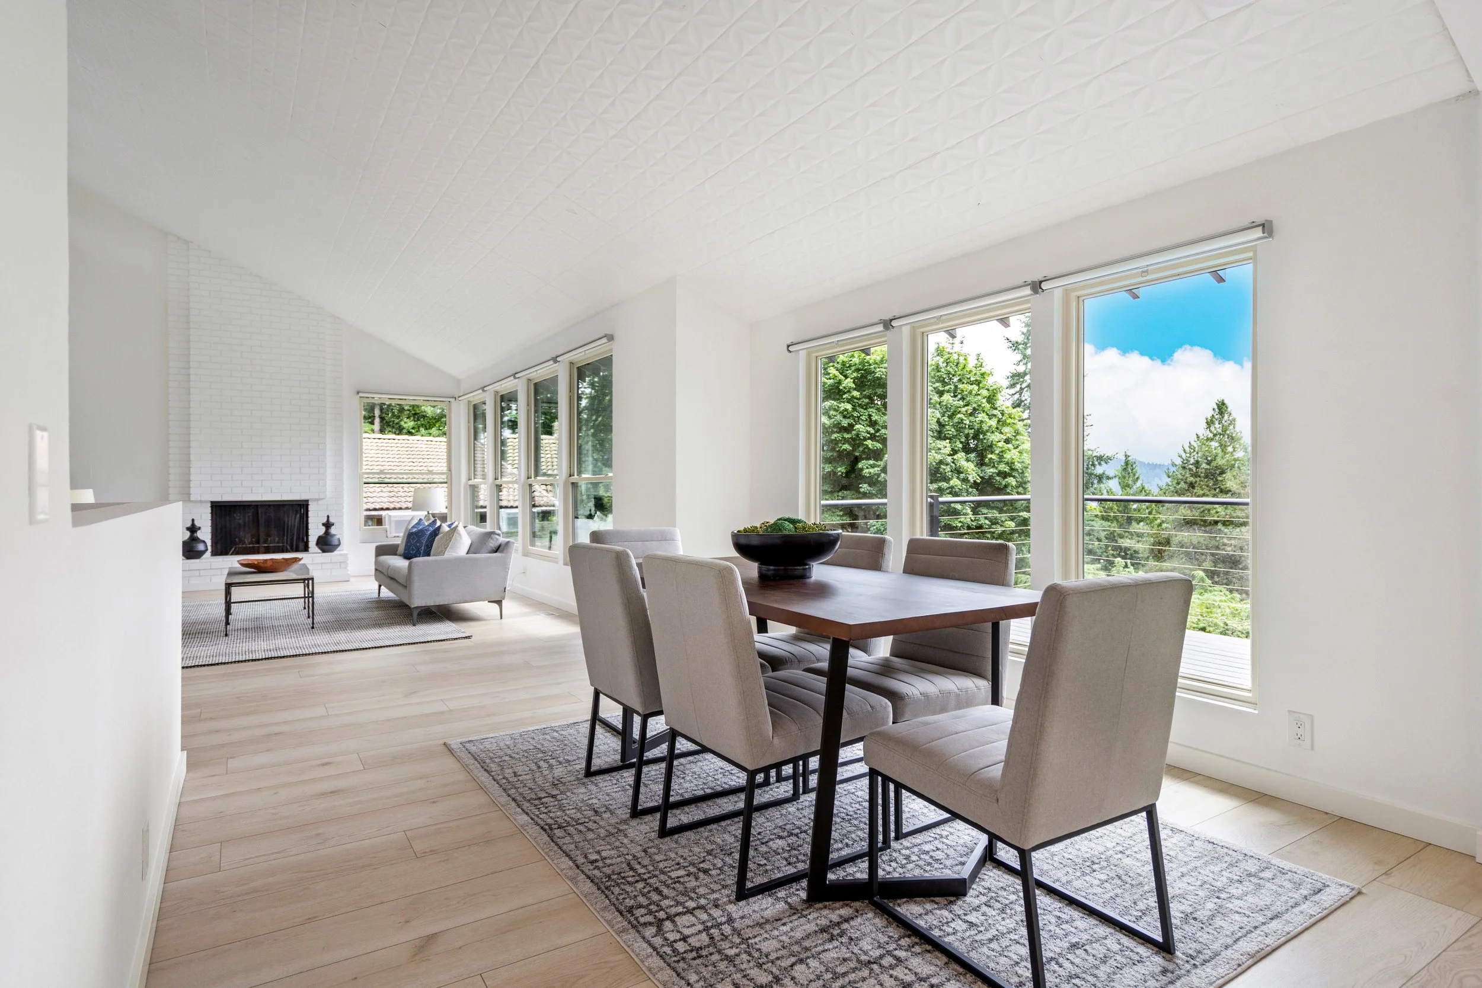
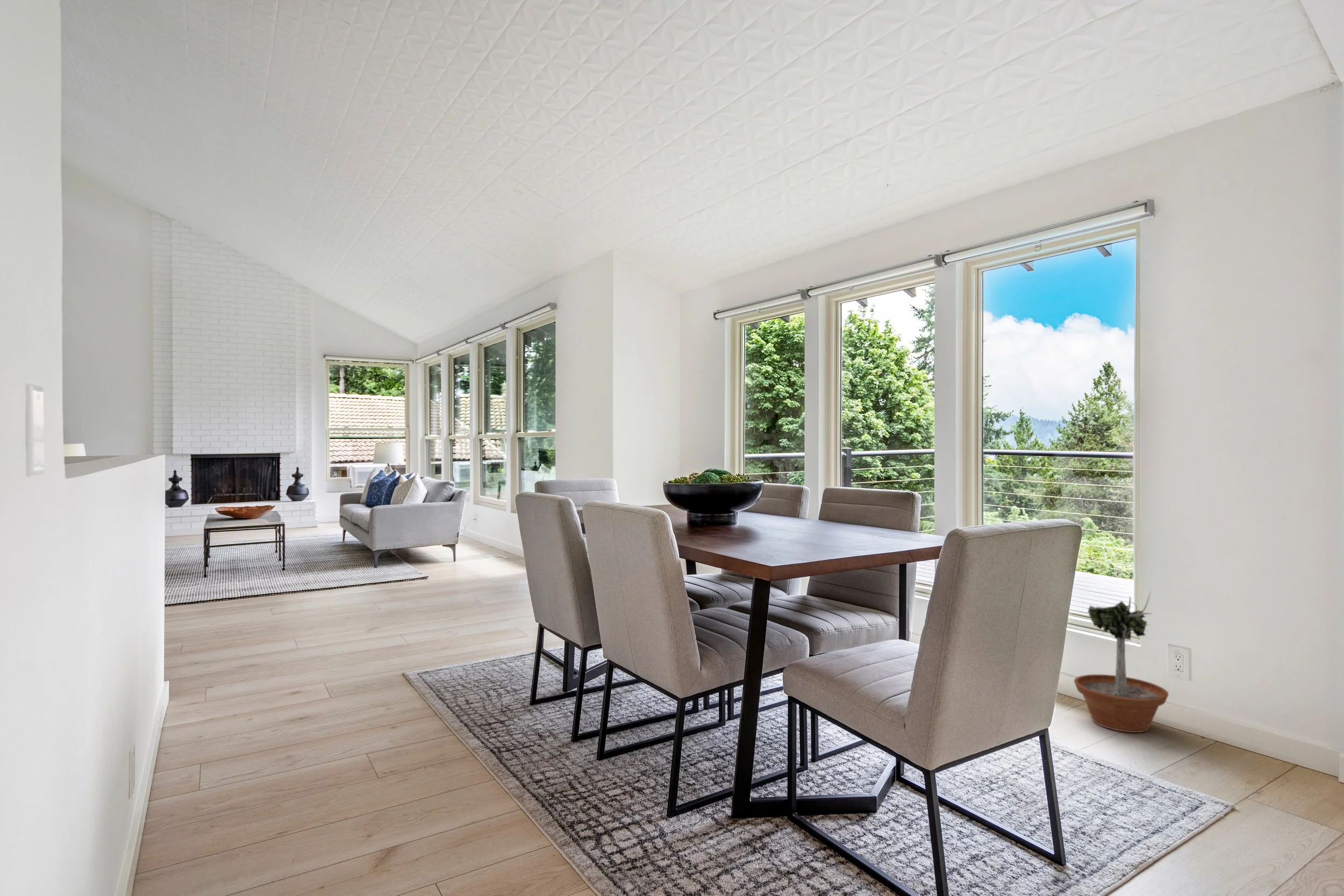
+ potted tree [1074,590,1169,733]
